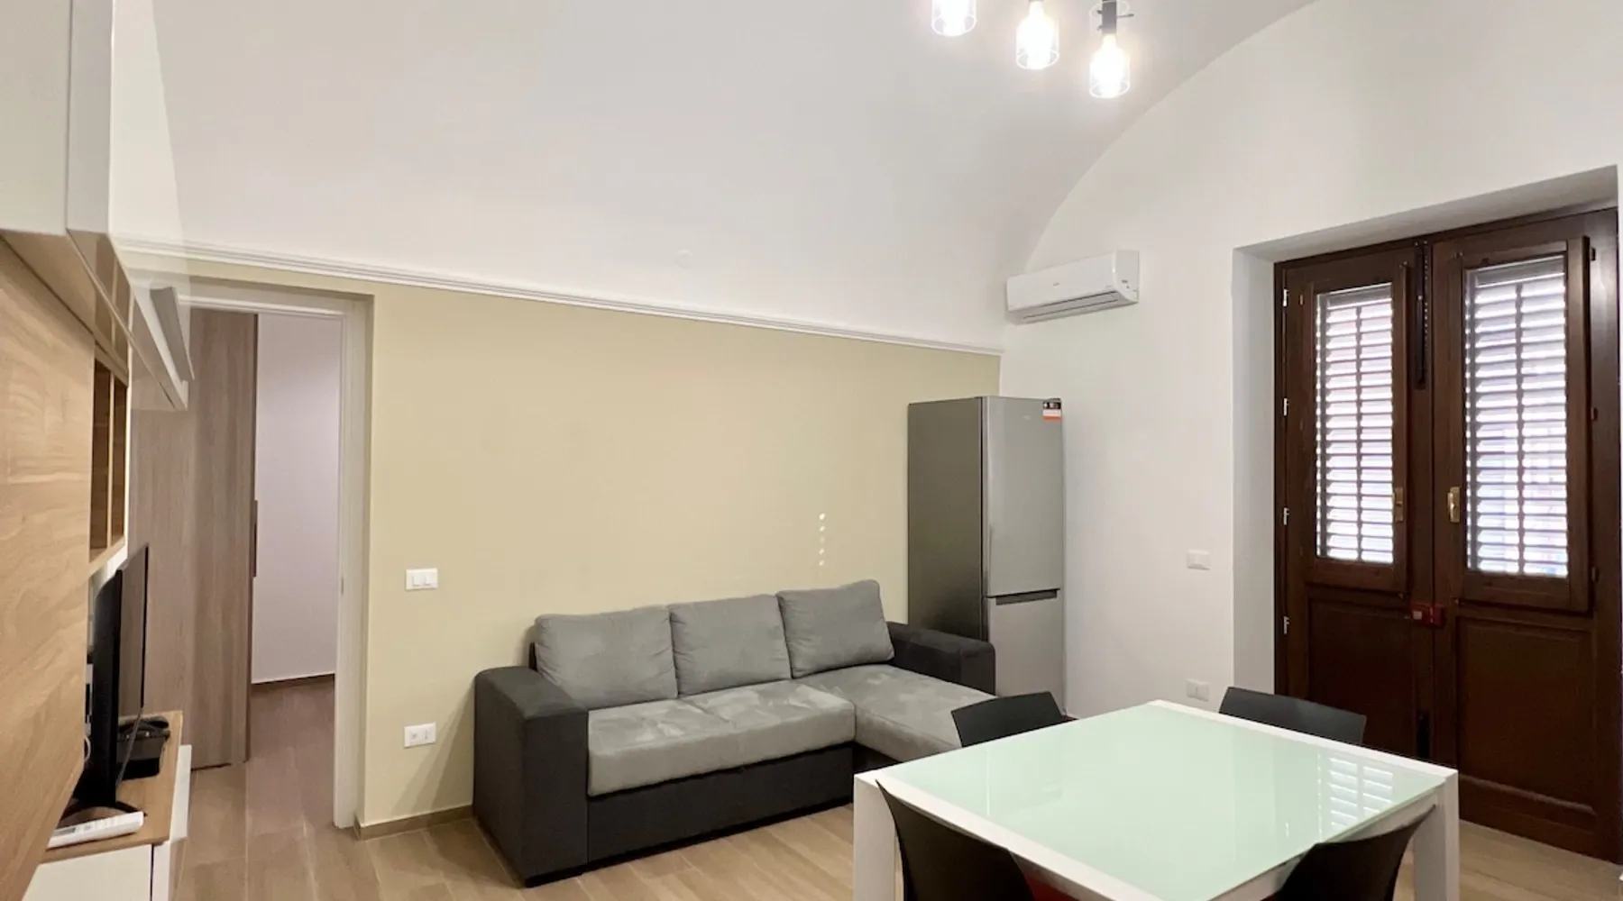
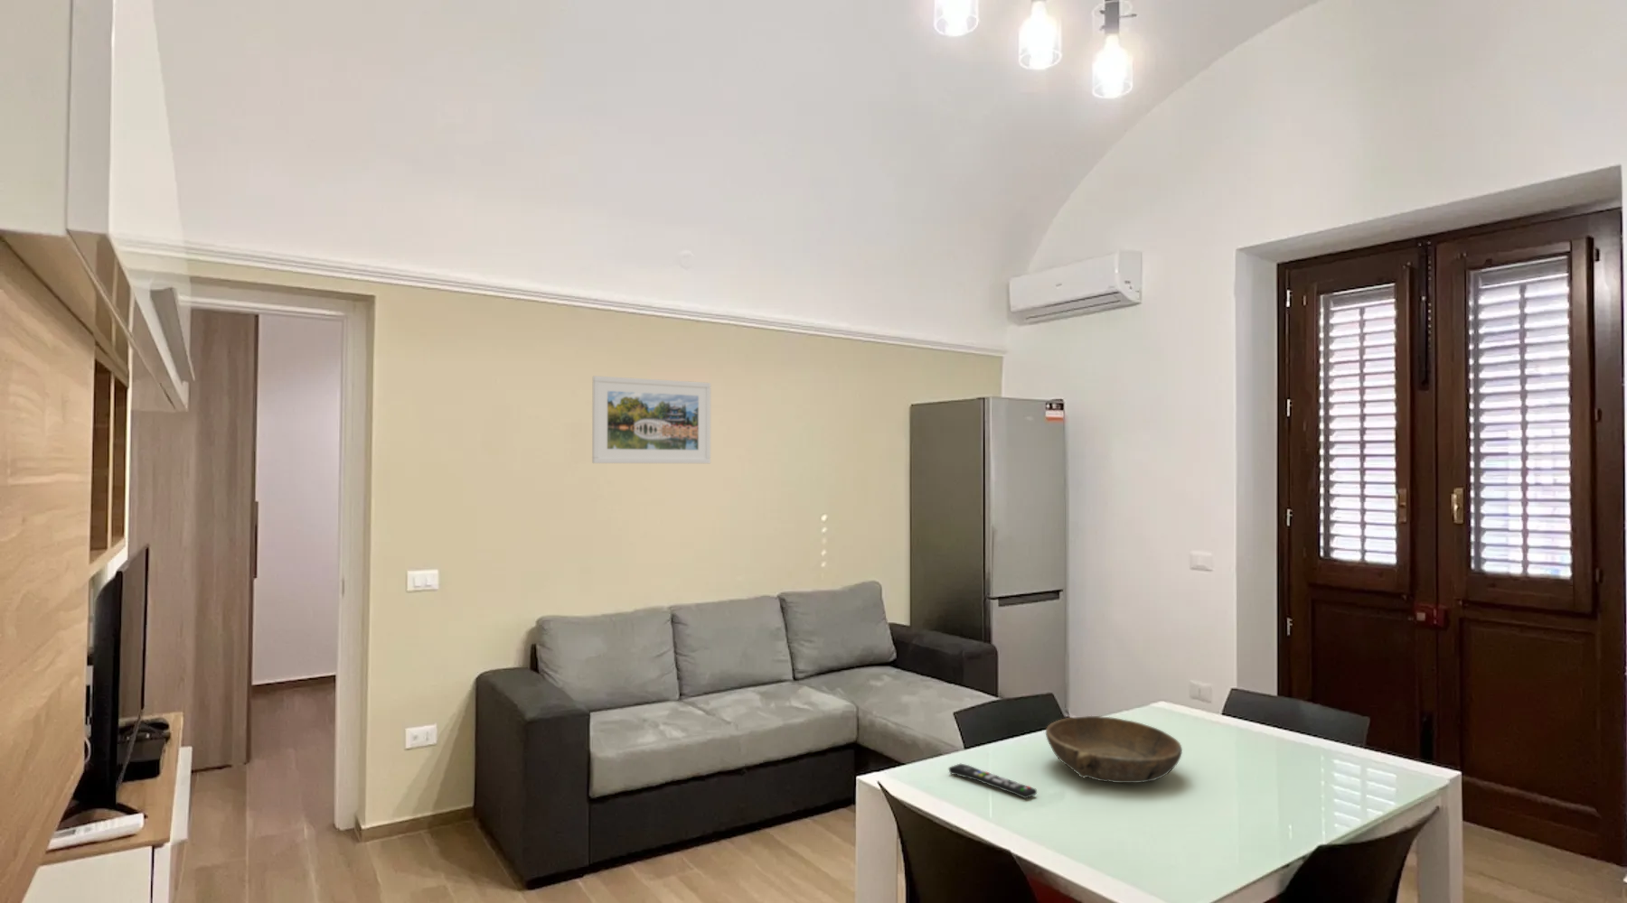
+ bowl [1045,715,1183,784]
+ remote control [947,763,1037,800]
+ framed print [591,375,711,464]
